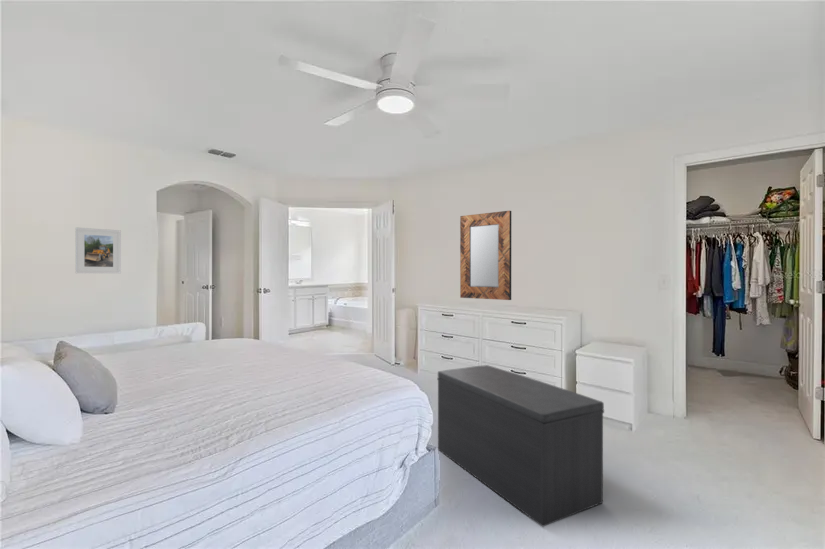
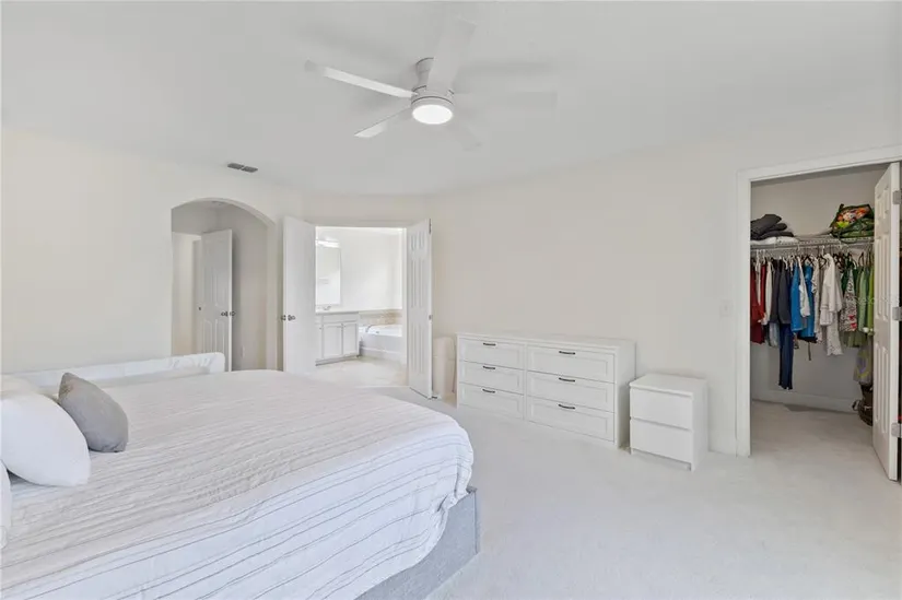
- home mirror [459,210,512,301]
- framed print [74,226,122,274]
- bench [436,364,605,528]
